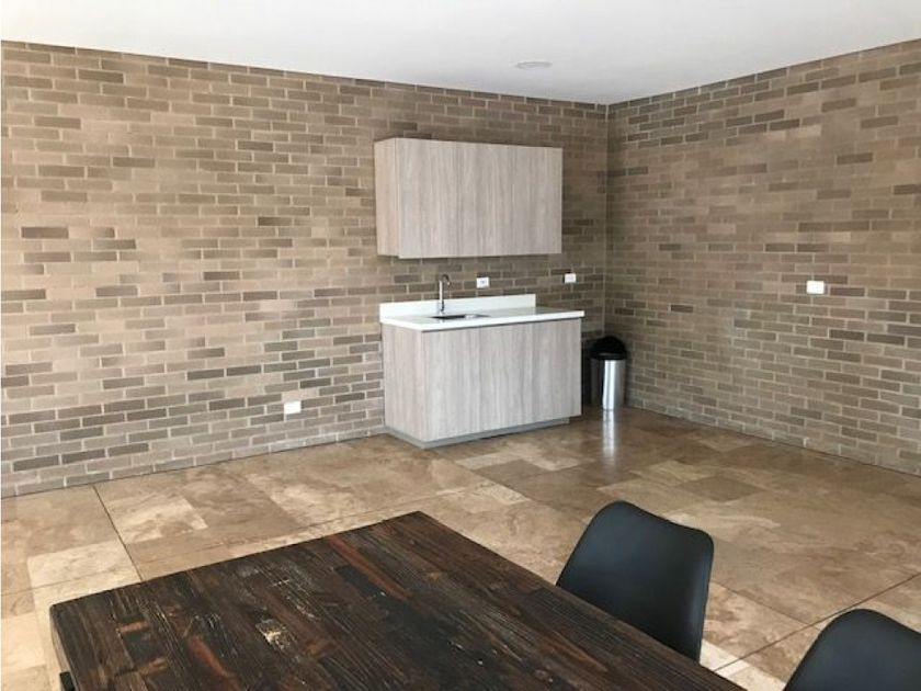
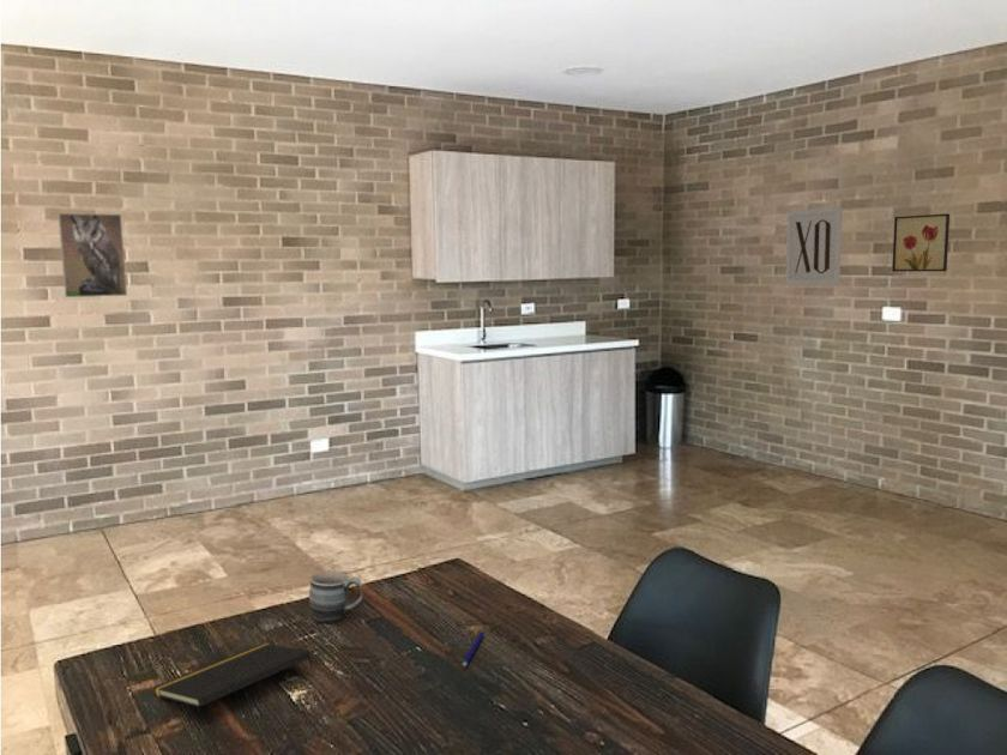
+ pen [460,630,484,670]
+ wall art [891,212,951,273]
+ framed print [56,212,128,298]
+ notepad [152,642,315,708]
+ wall art [784,206,844,286]
+ mug [308,570,363,624]
